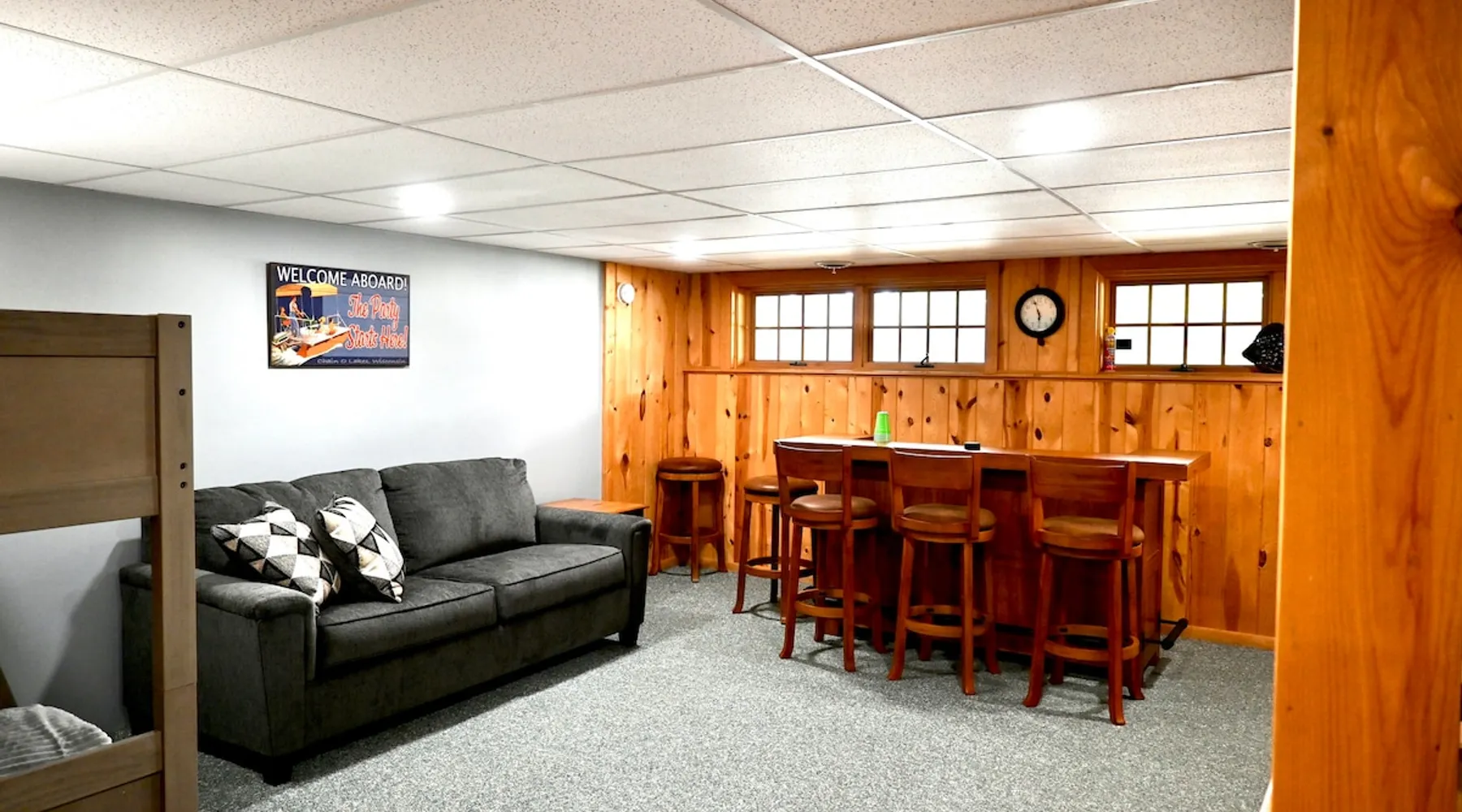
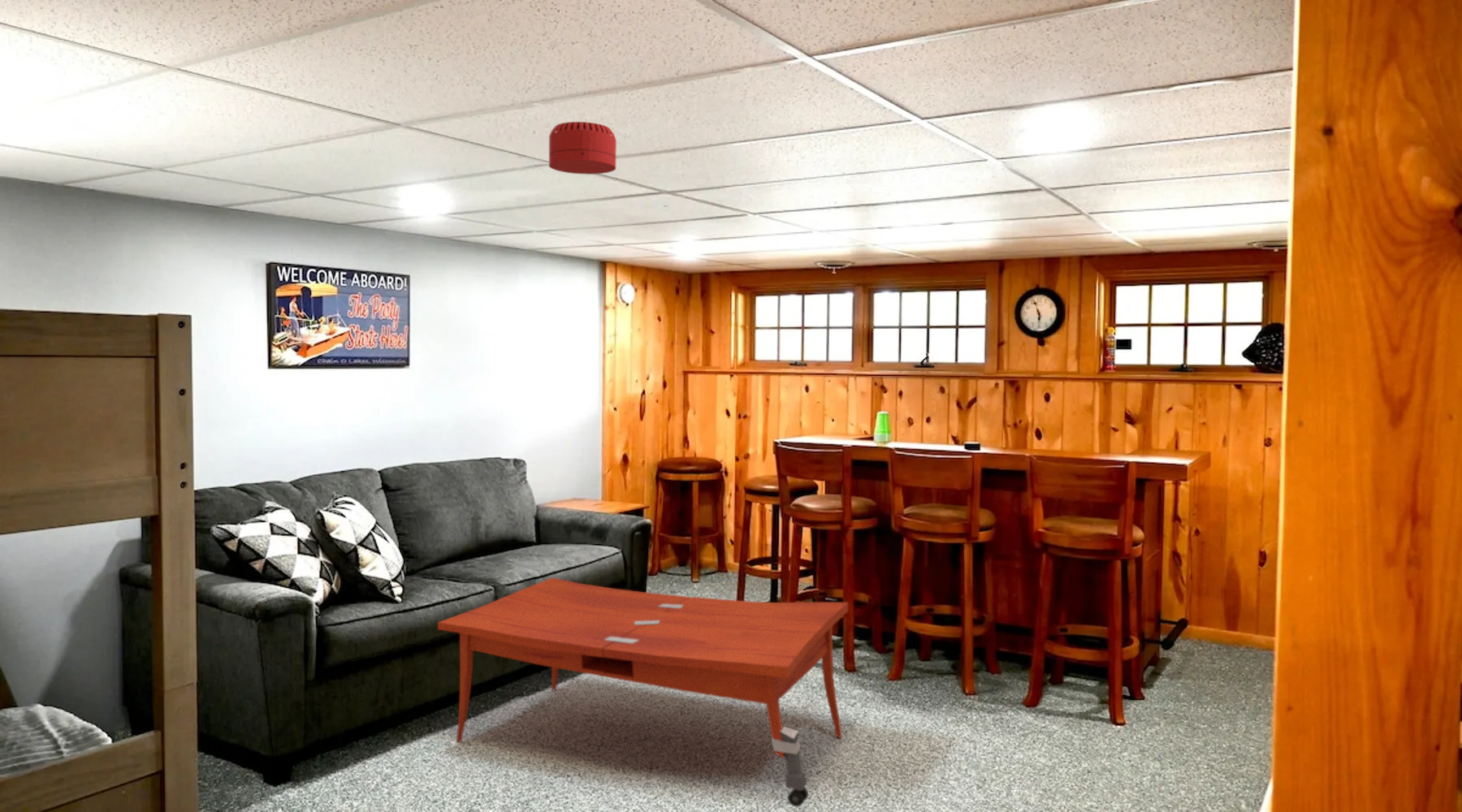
+ coffee table [437,577,849,807]
+ smoke detector [548,121,617,175]
